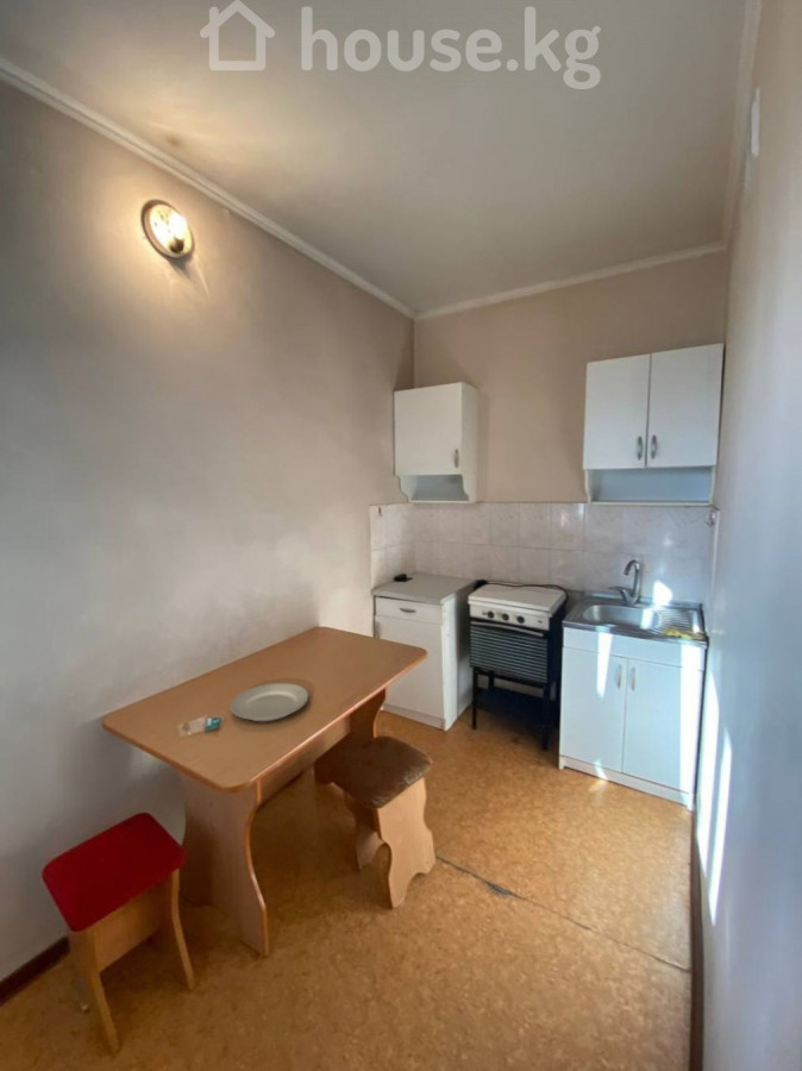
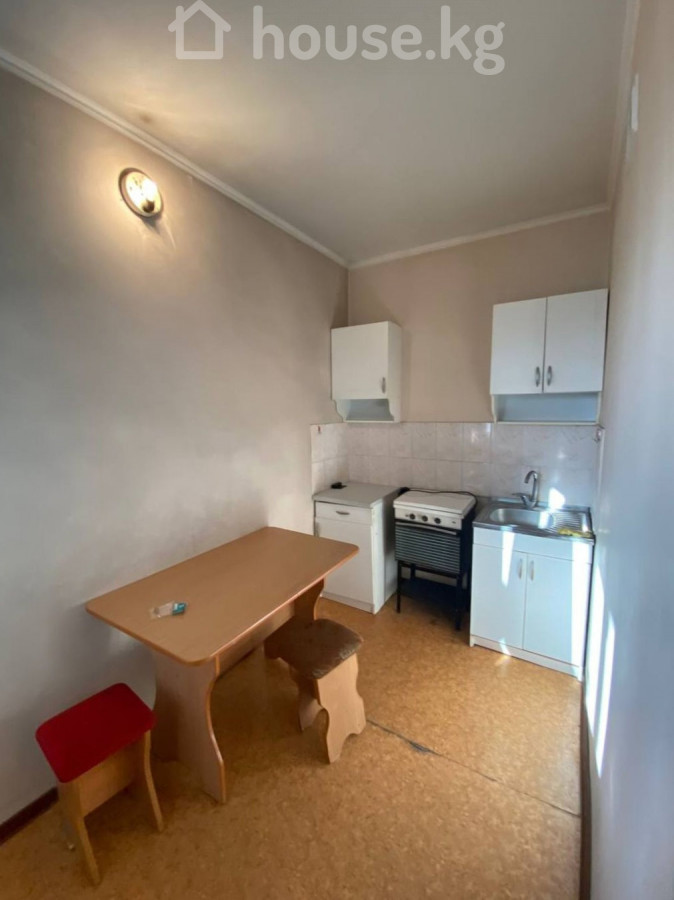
- plate [228,682,309,722]
